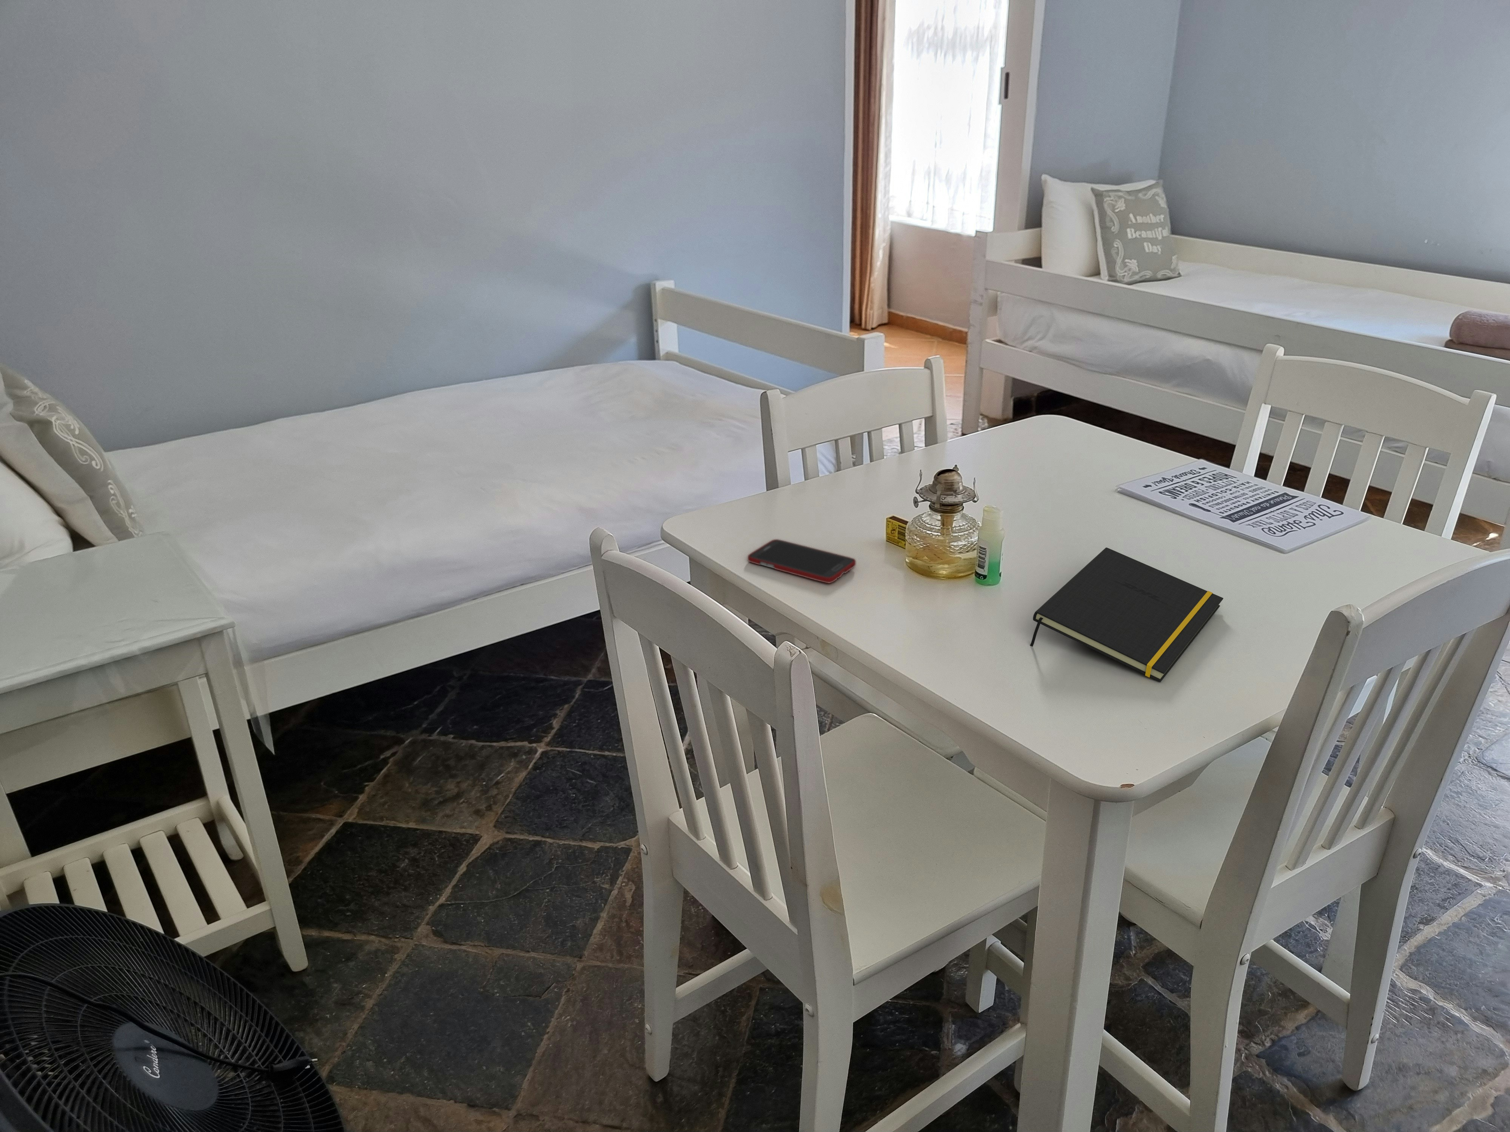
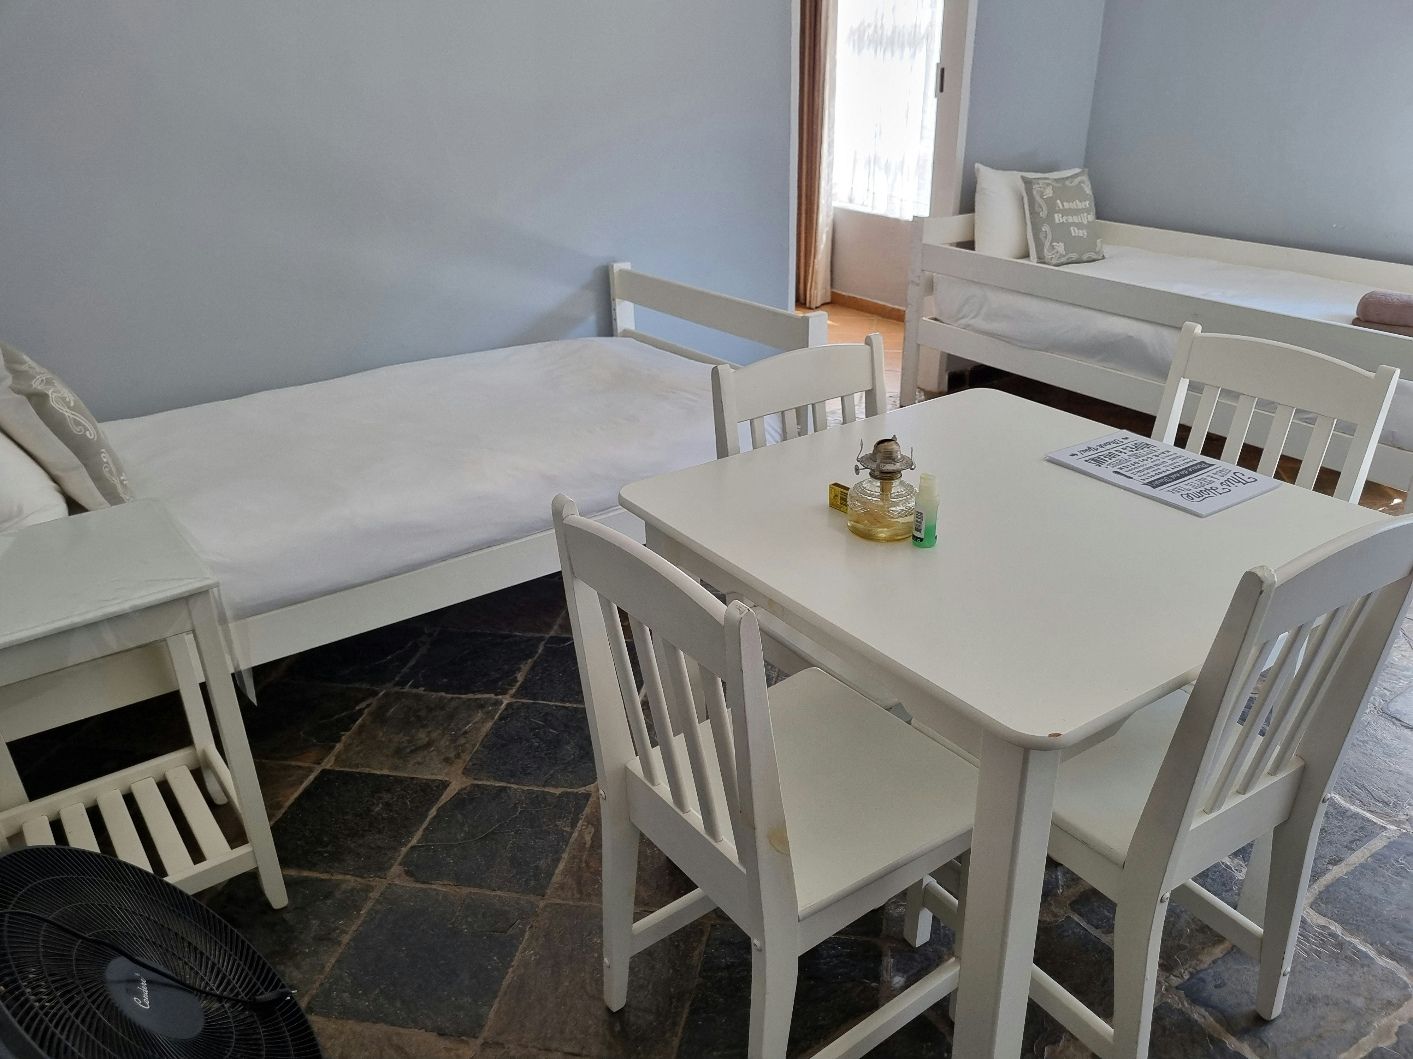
- cell phone [747,539,856,584]
- notepad [1030,547,1223,683]
